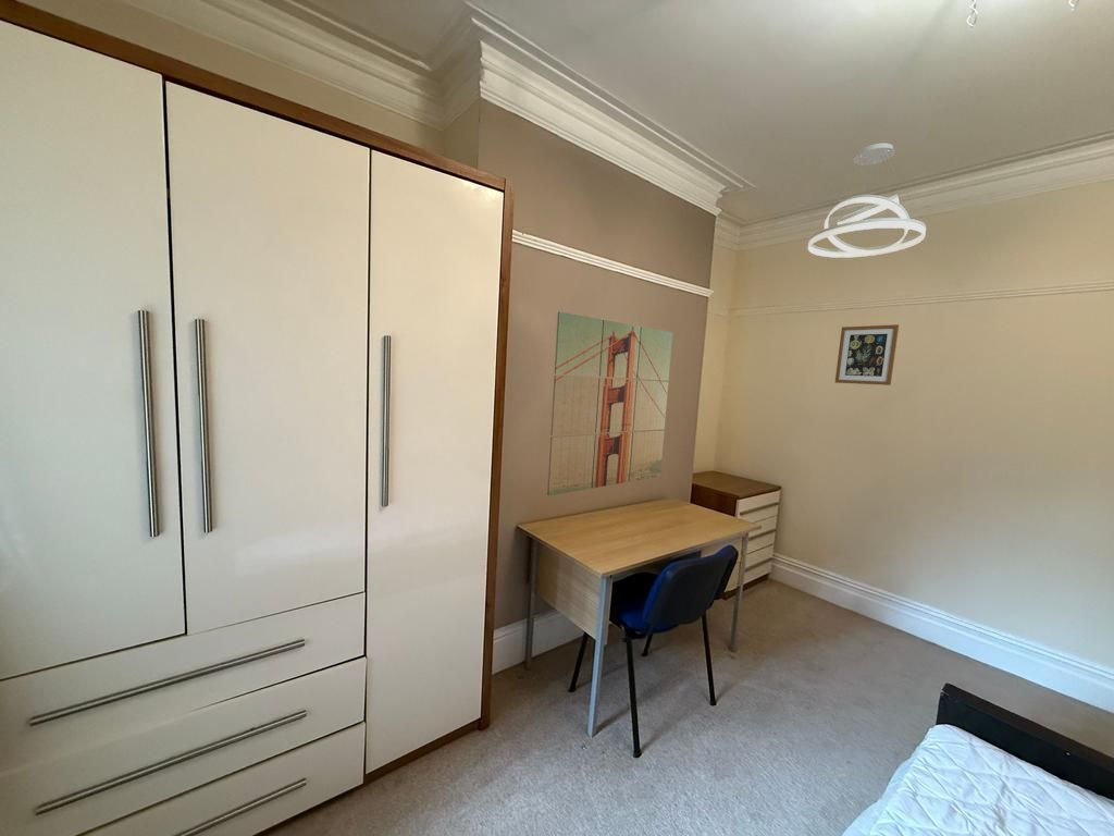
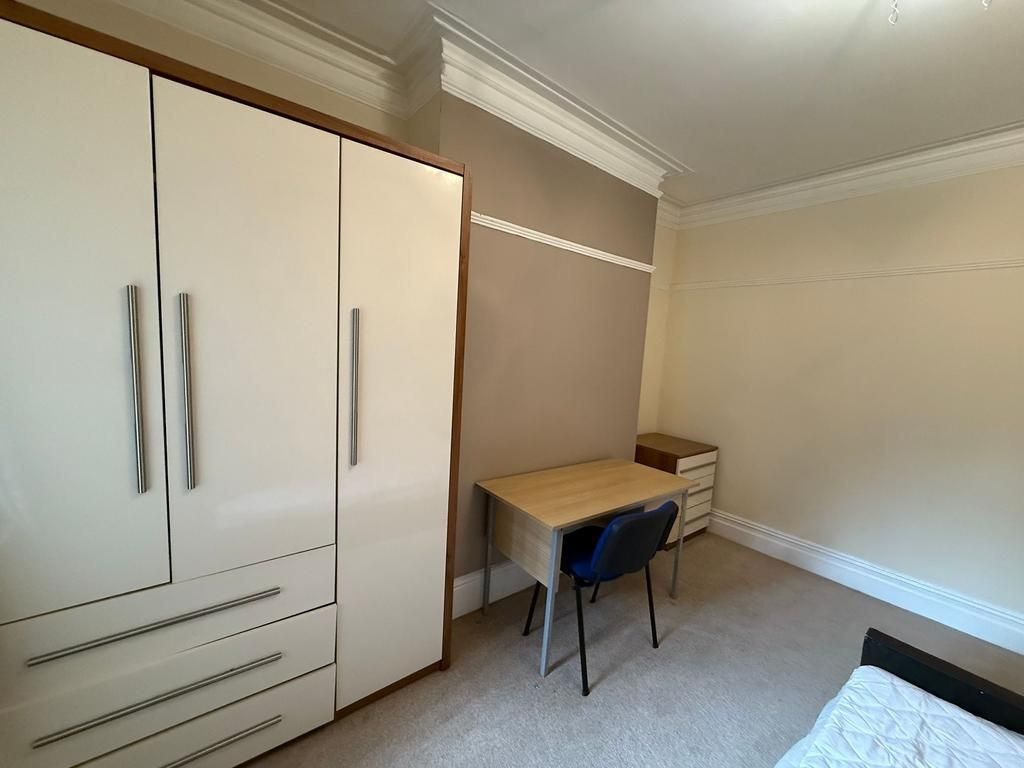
- pendant light [807,143,927,259]
- wall art [834,323,900,386]
- wall art [546,310,673,496]
